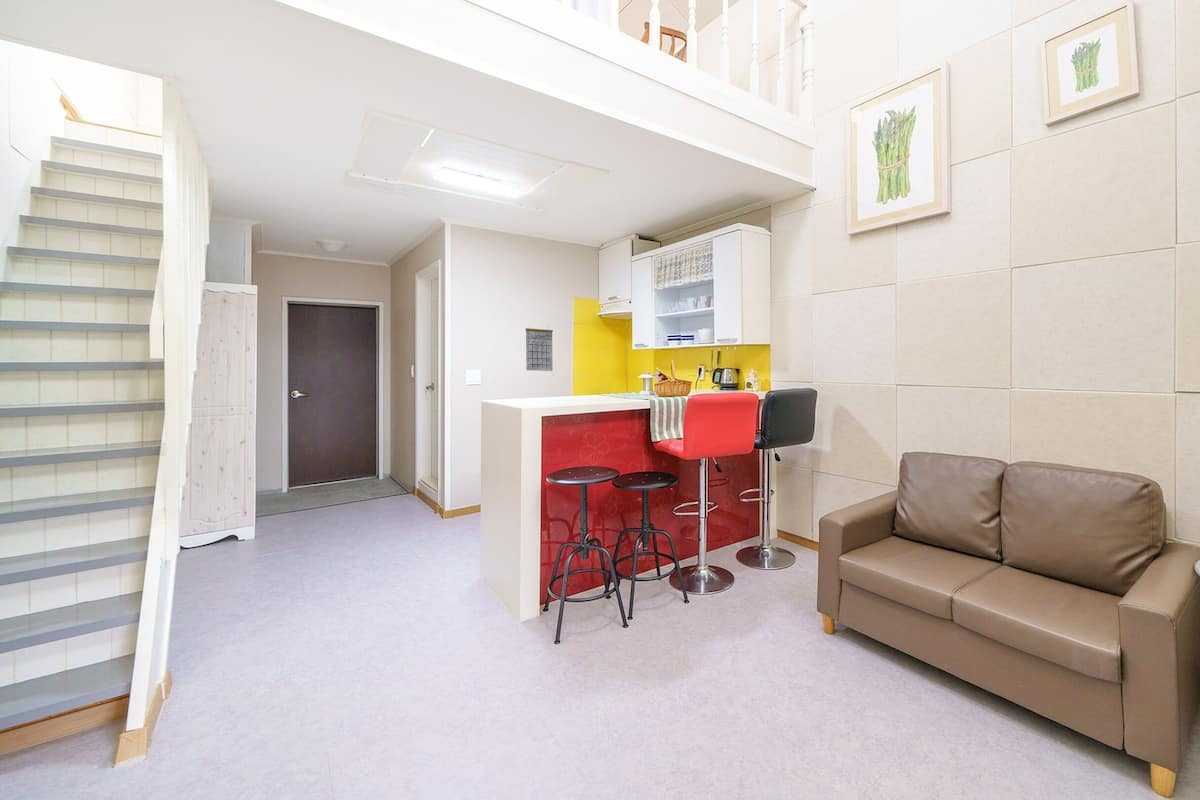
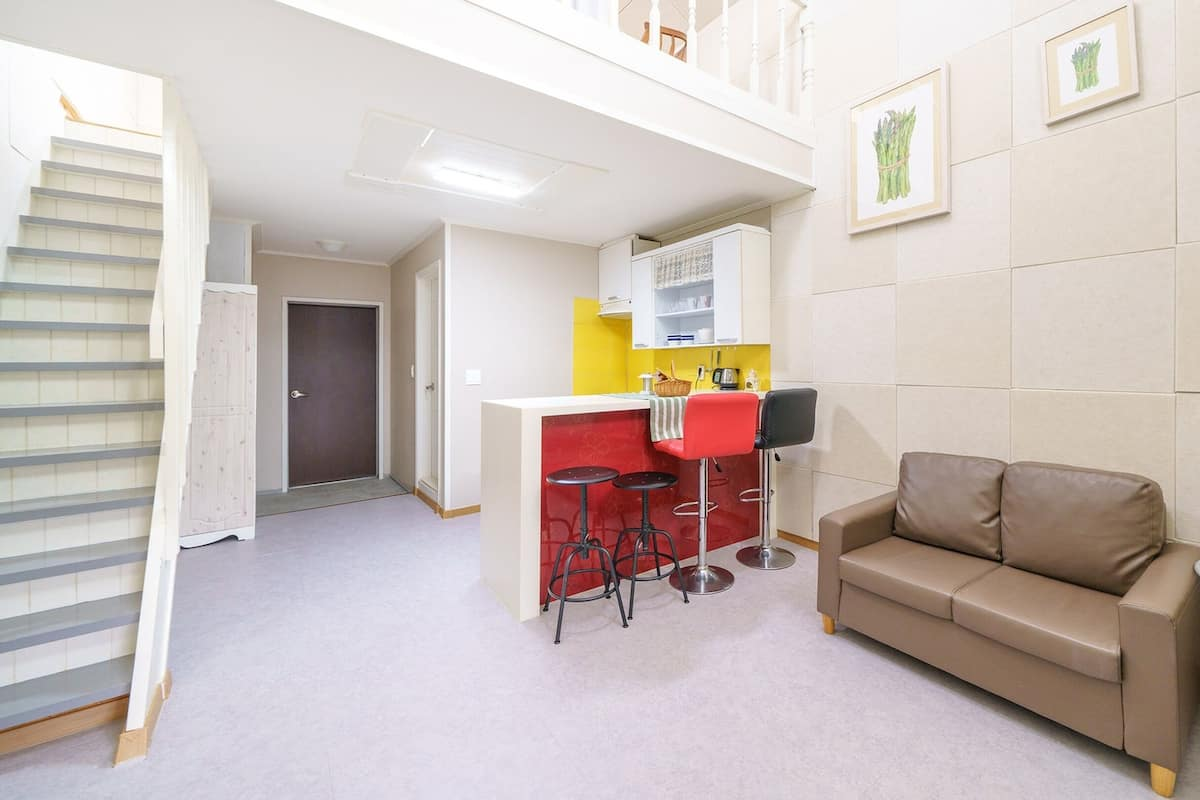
- calendar [525,321,554,372]
